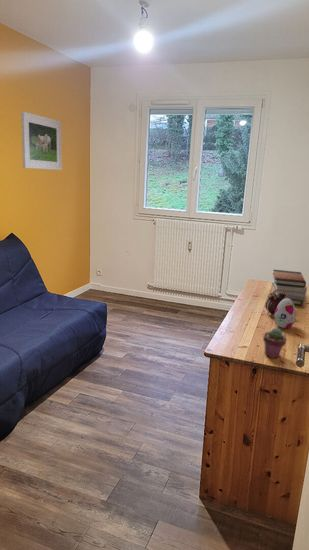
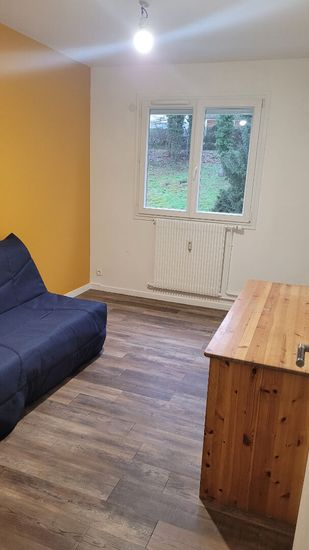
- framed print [20,110,63,171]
- potted succulent [262,327,287,359]
- alarm clock [265,289,287,316]
- book stack [271,268,308,306]
- decorative egg [274,298,297,329]
